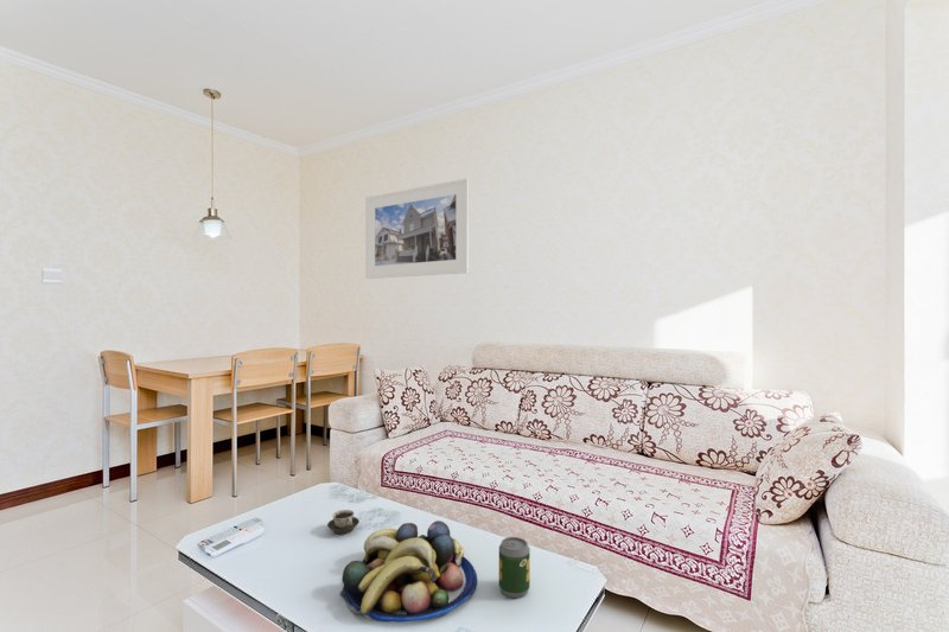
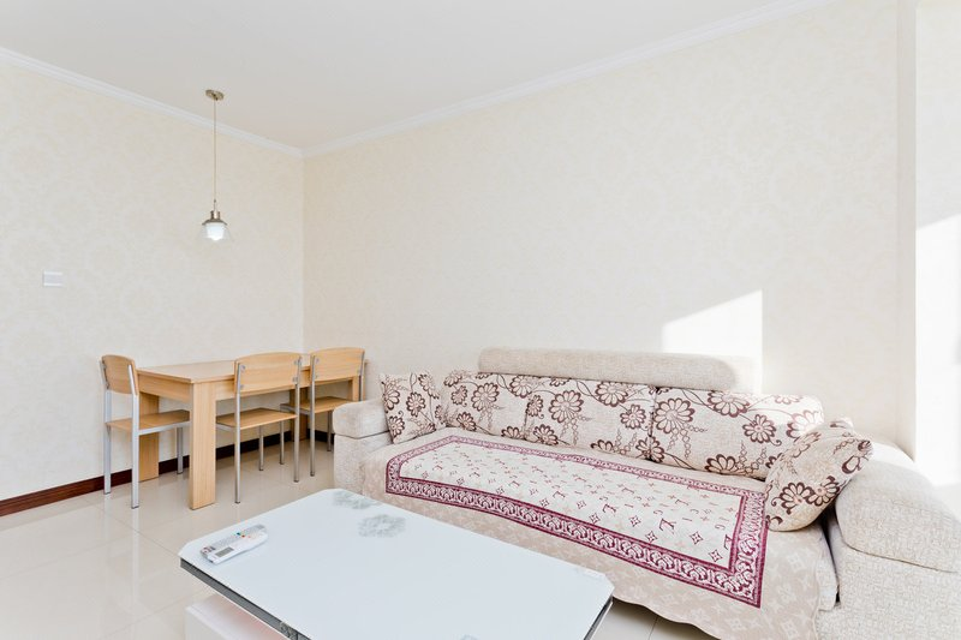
- cup [326,509,361,536]
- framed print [364,178,470,280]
- fruit bowl [339,519,478,623]
- soda can [498,536,531,599]
